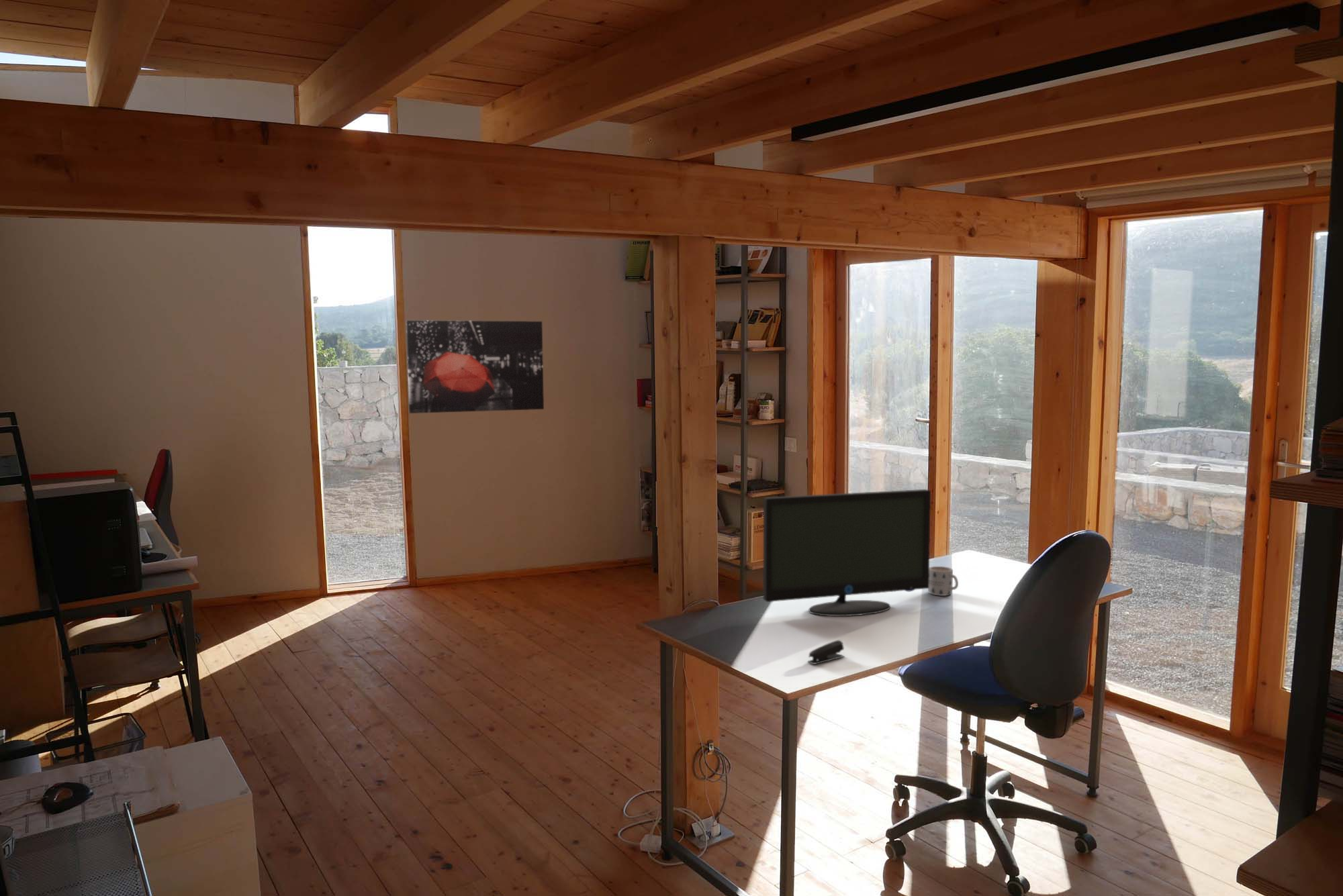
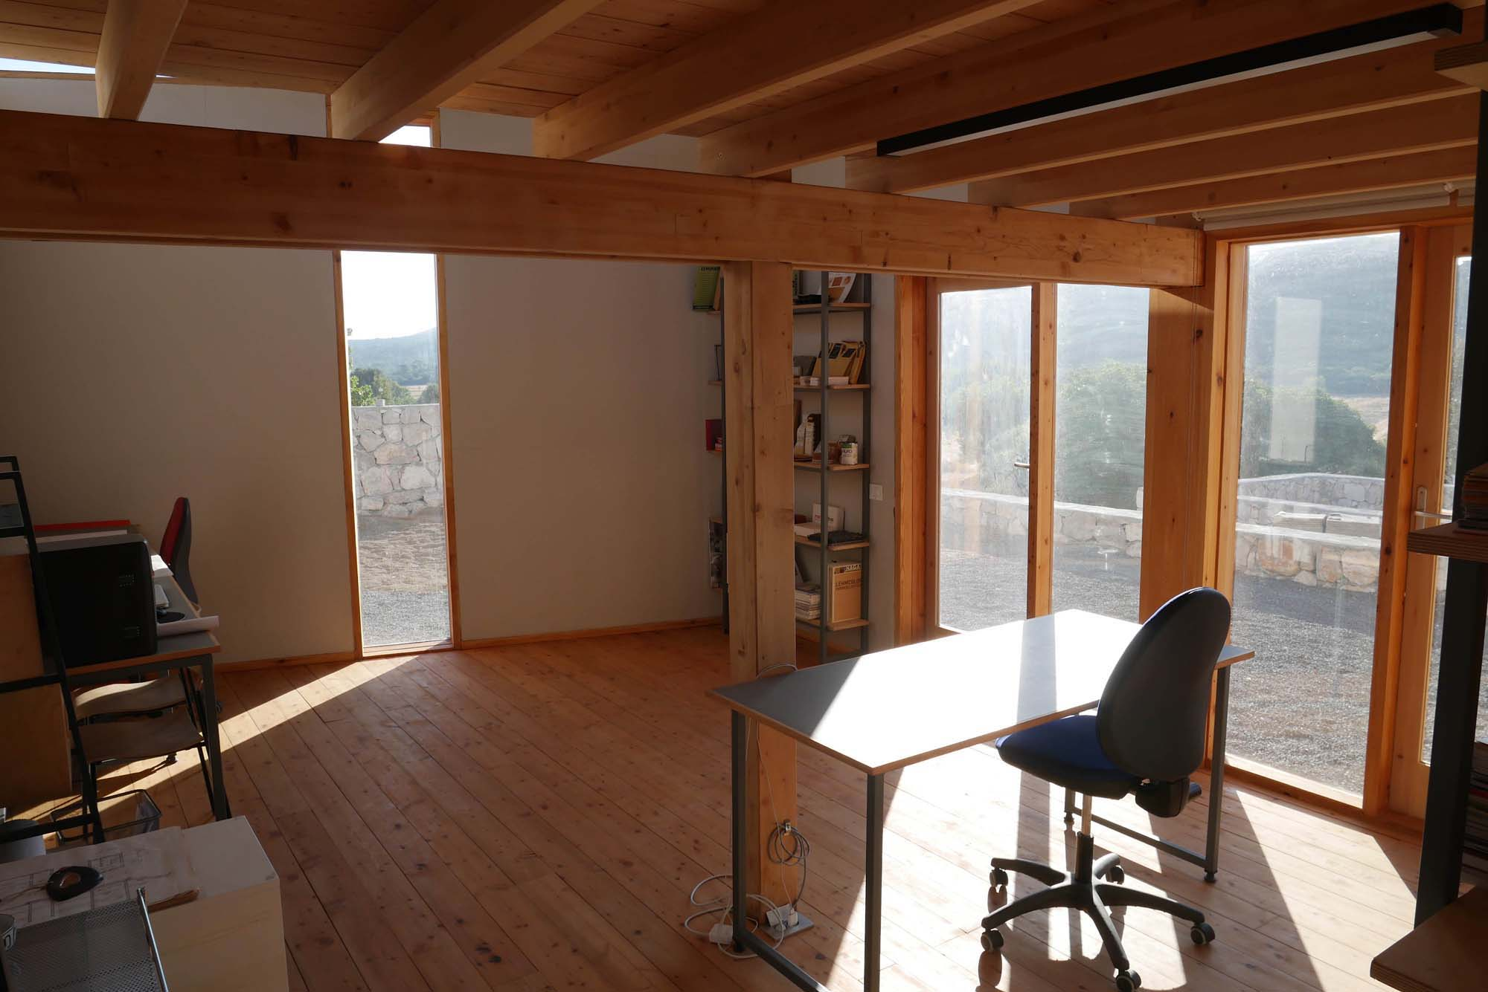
- monitor [763,489,931,617]
- stapler [807,640,845,664]
- mug [927,566,959,597]
- wall art [406,319,545,414]
